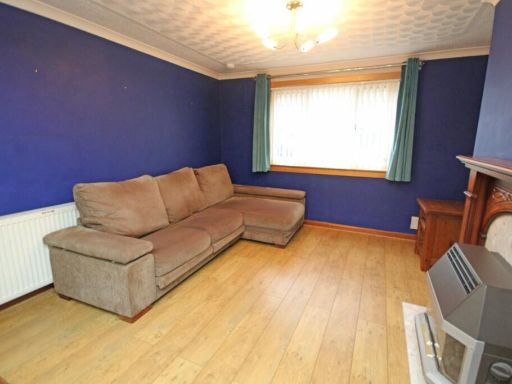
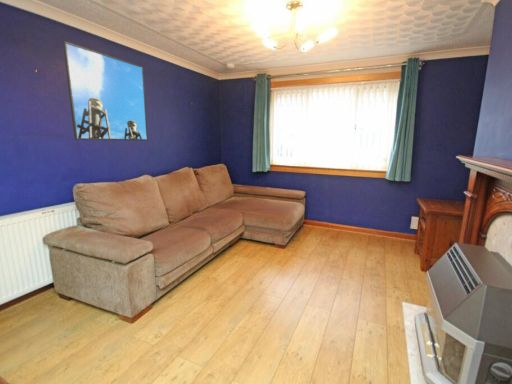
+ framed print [62,40,149,142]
